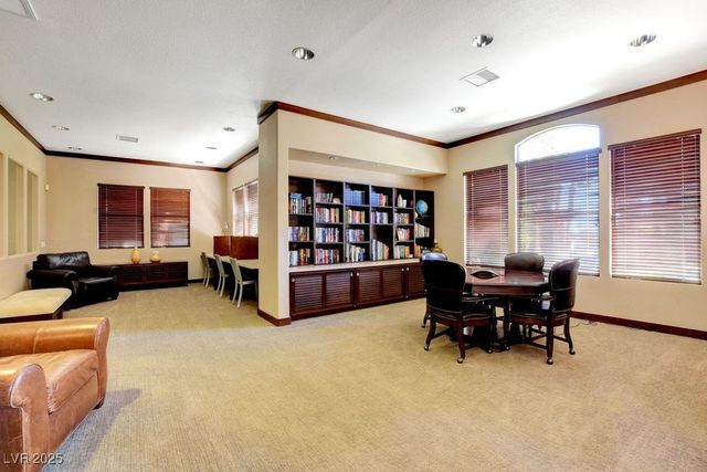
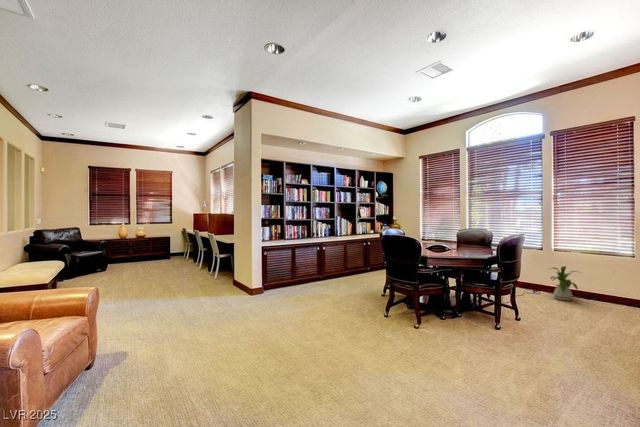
+ house plant [546,265,582,301]
